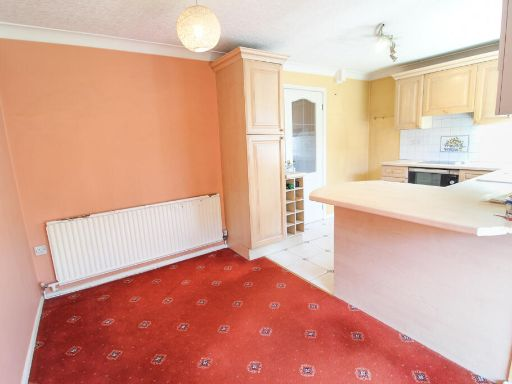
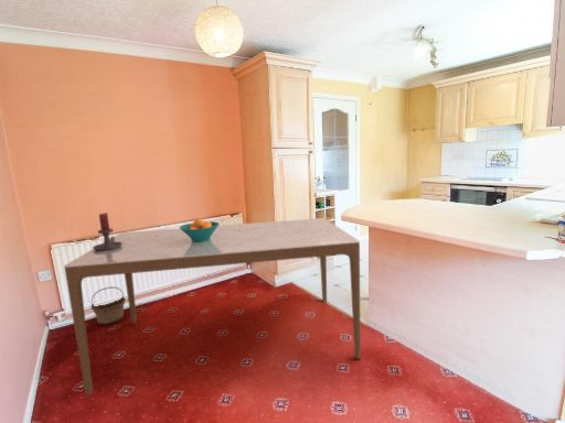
+ candle holder [92,212,122,251]
+ basket [89,285,127,326]
+ fruit bowl [179,217,221,242]
+ dining table [63,217,362,397]
